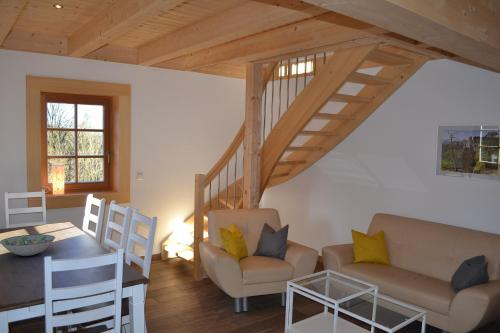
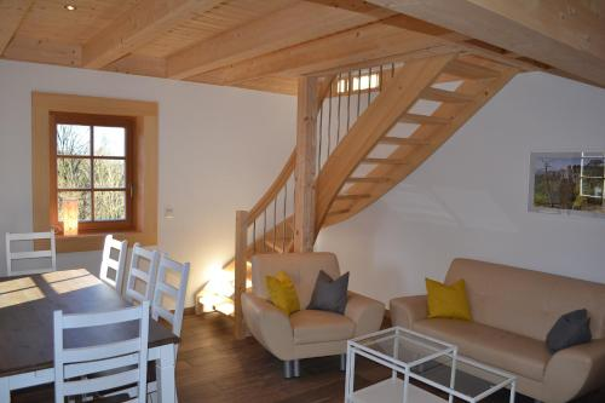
- decorative bowl [0,234,56,257]
